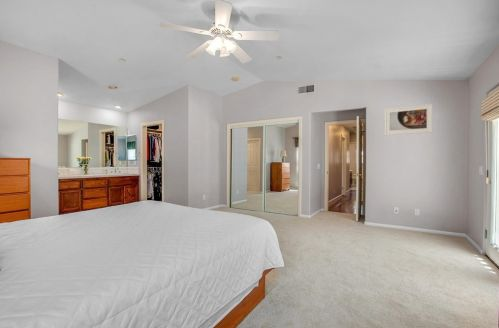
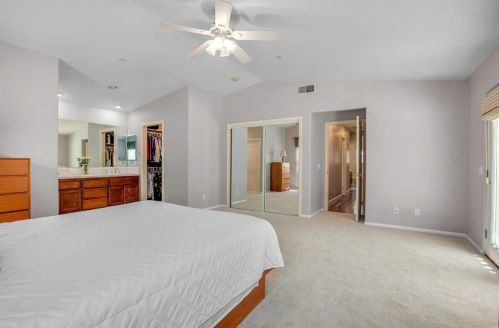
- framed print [384,103,434,136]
